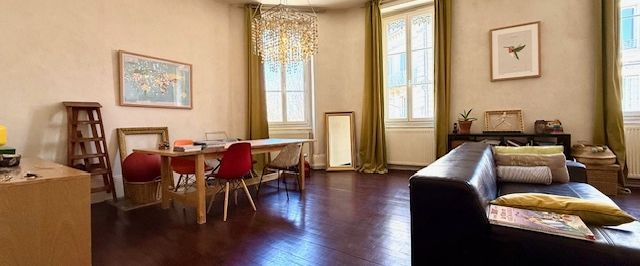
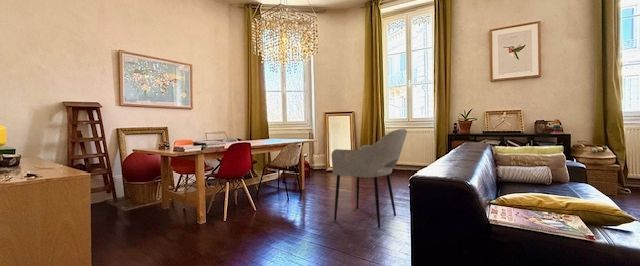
+ armchair [330,128,408,229]
